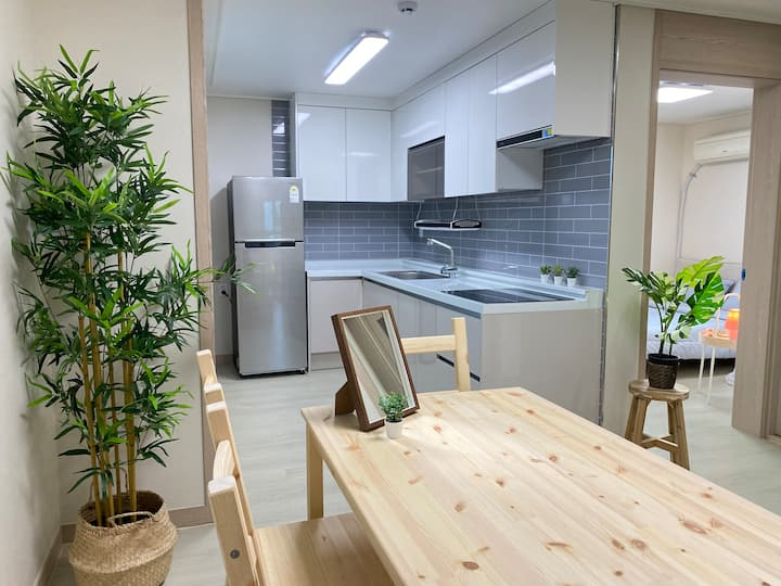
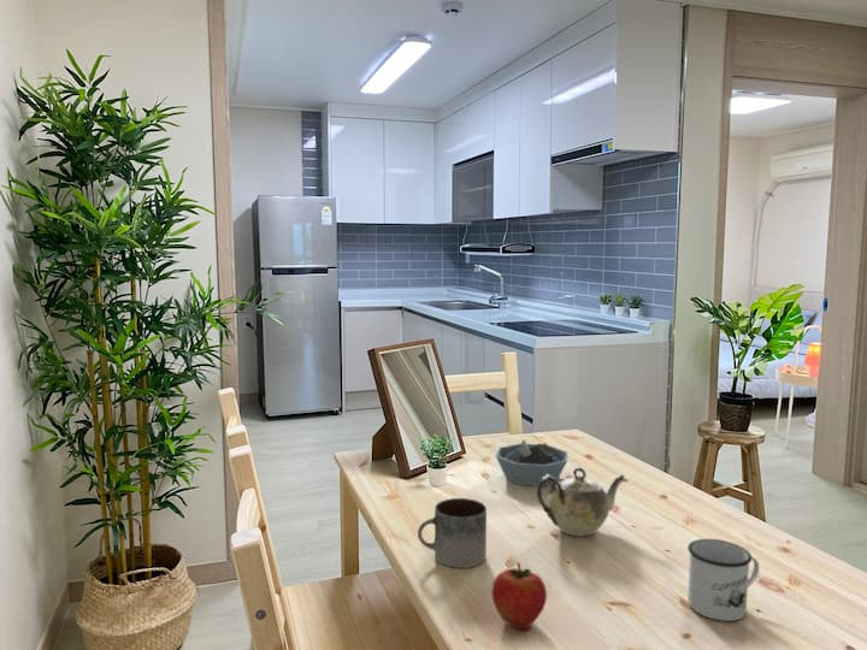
+ mug [686,538,760,622]
+ mug [417,497,488,569]
+ bowl [495,439,570,488]
+ teapot [536,466,630,538]
+ apple [490,561,548,630]
